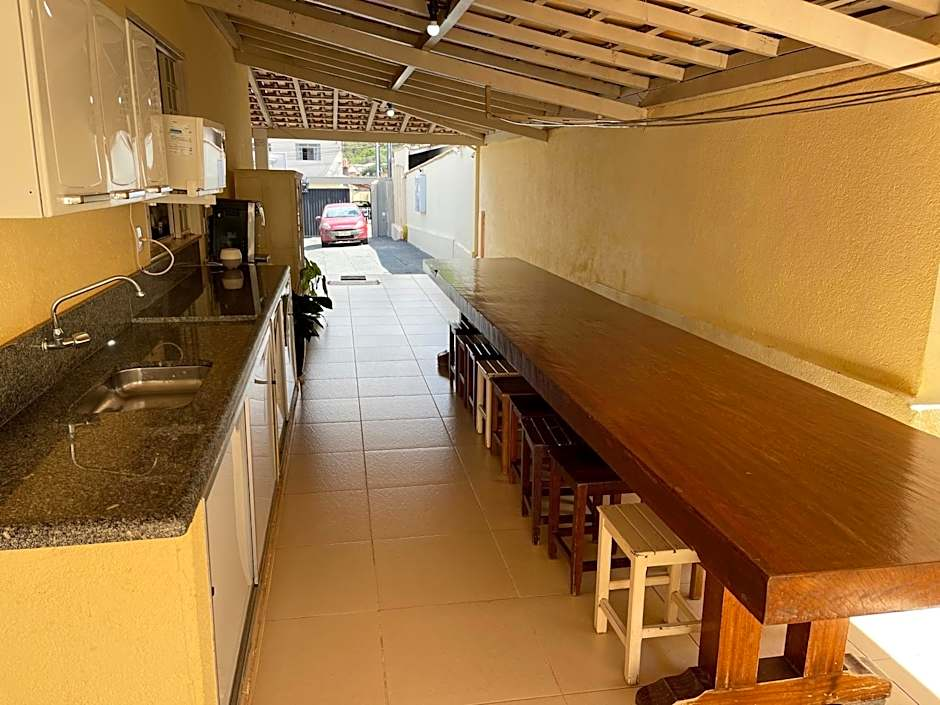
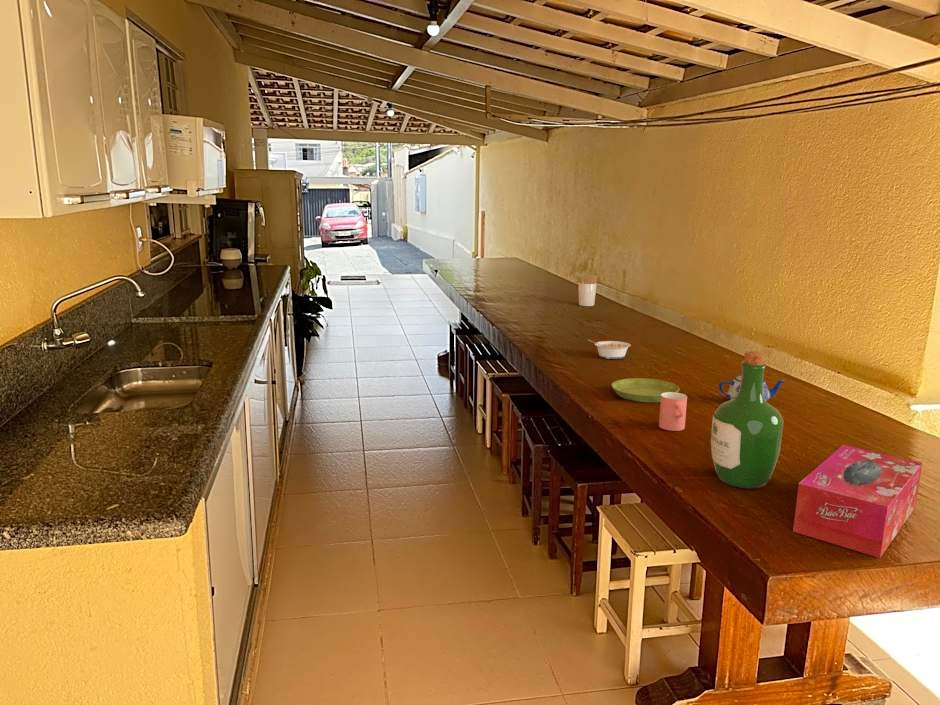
+ saucer [611,377,680,403]
+ cup [658,392,688,432]
+ tissue box [792,444,923,559]
+ legume [587,339,632,360]
+ utensil holder [575,271,600,307]
+ teapot [718,375,787,402]
+ wine bottle [710,350,785,490]
